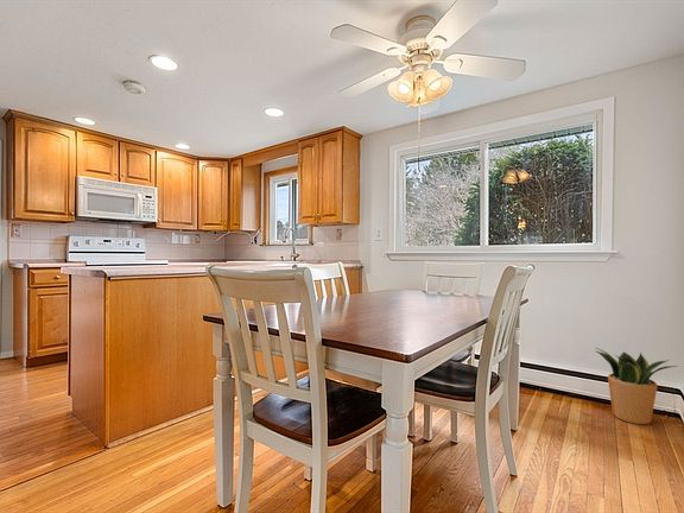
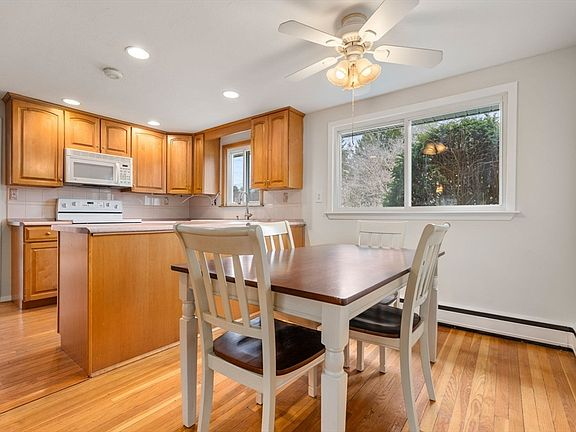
- potted plant [595,347,679,425]
